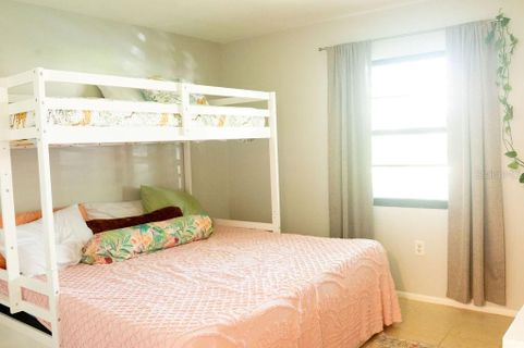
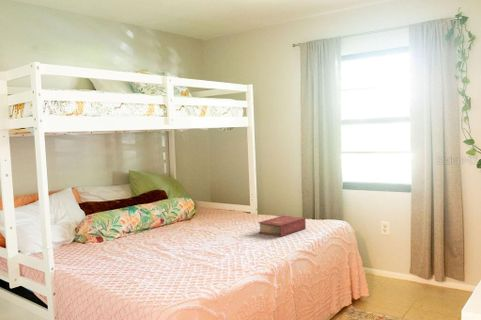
+ book [257,215,307,237]
